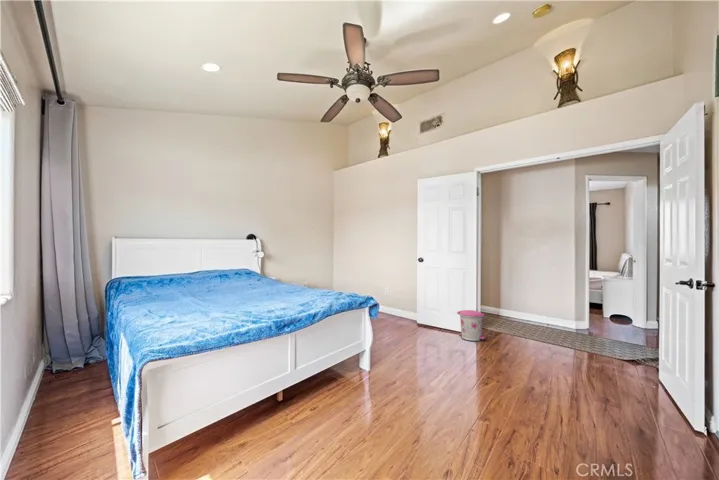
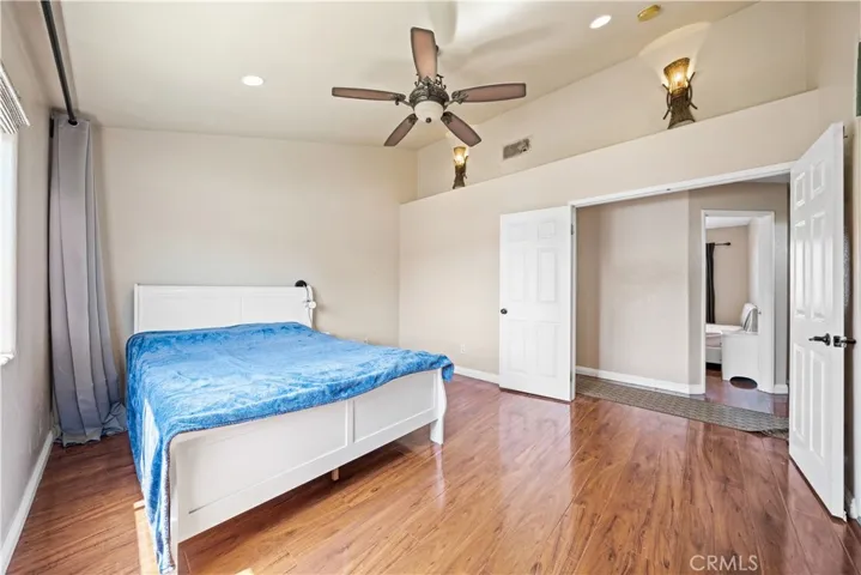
- trash can [456,309,487,342]
